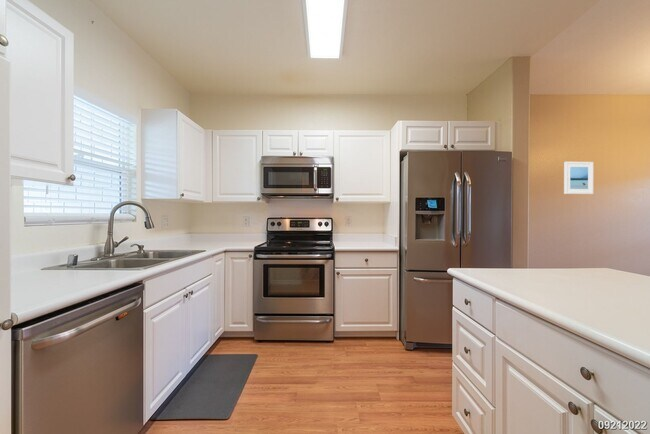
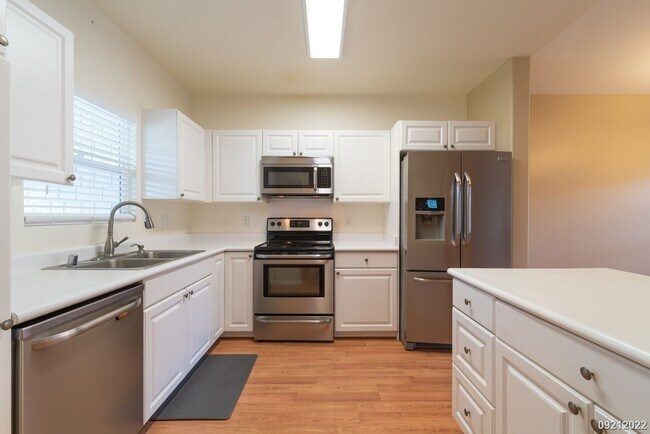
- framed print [563,161,594,195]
